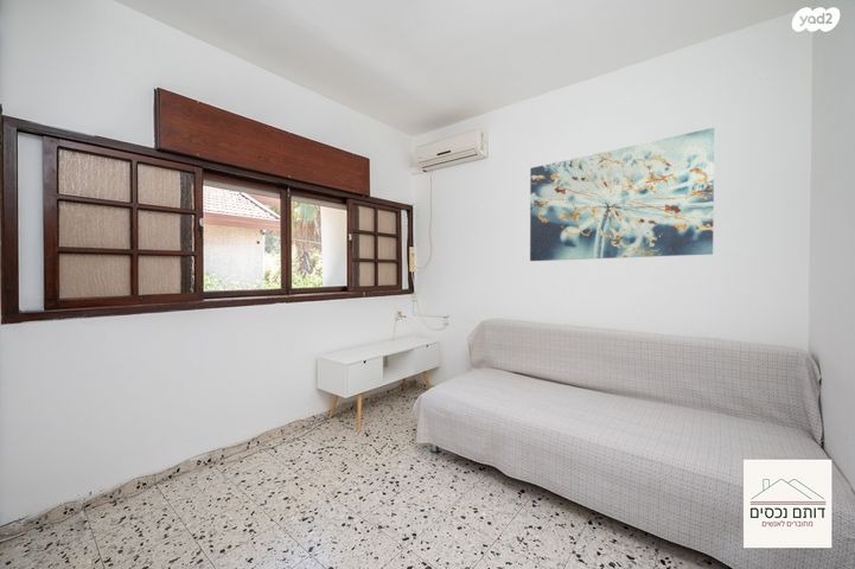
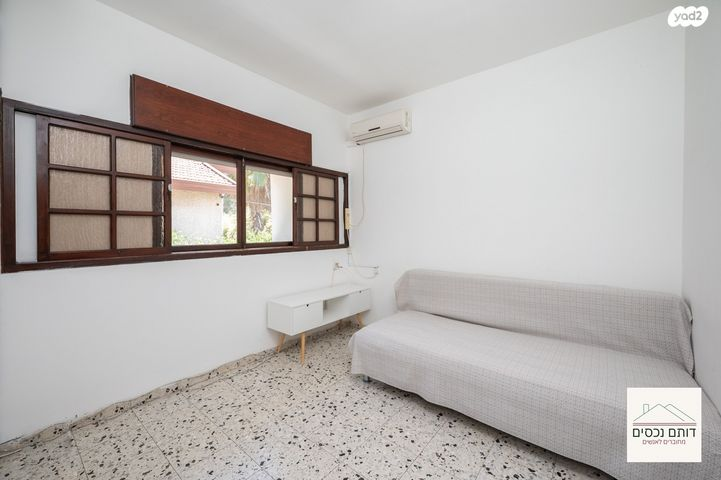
- wall art [529,127,715,262]
